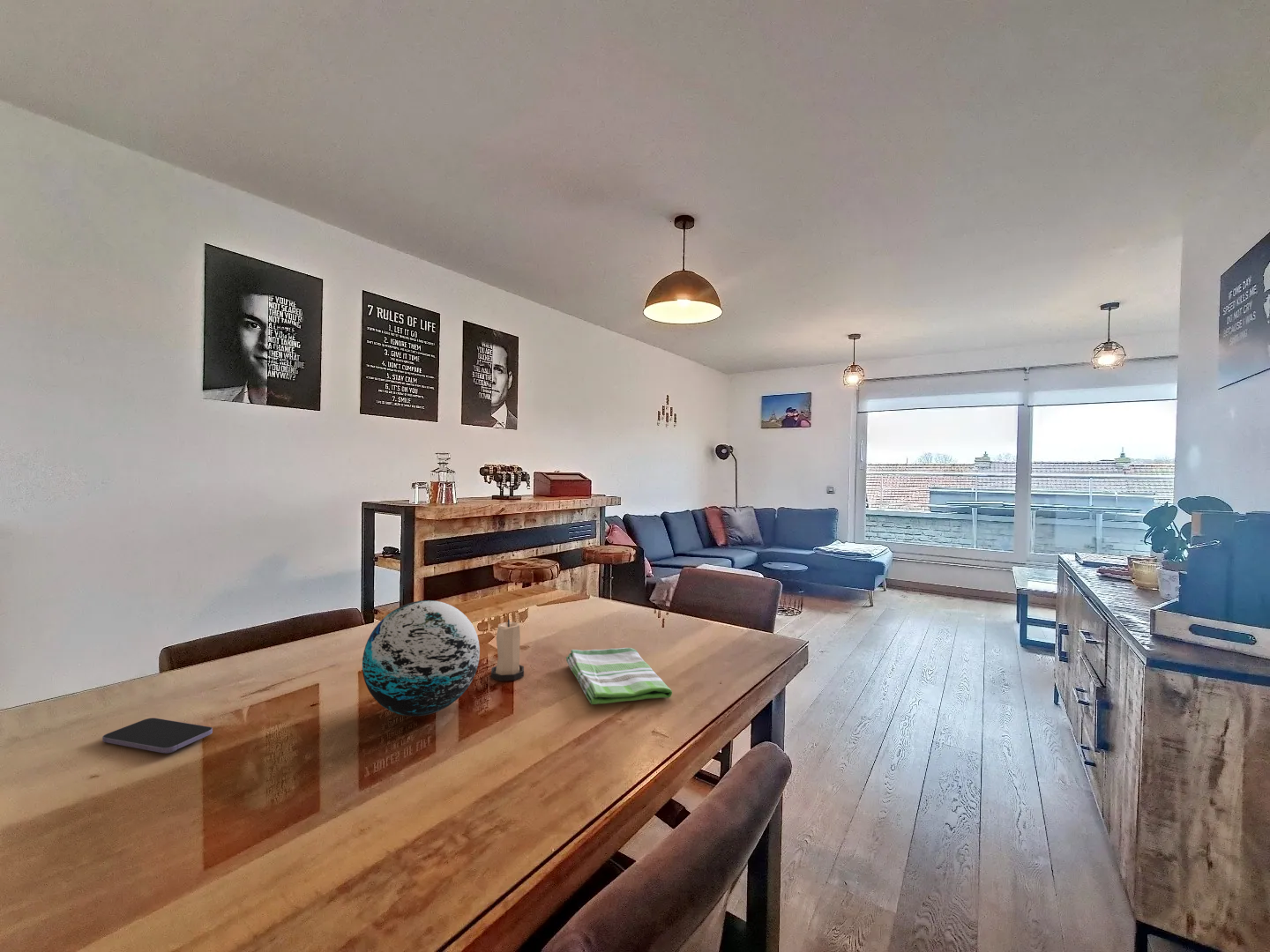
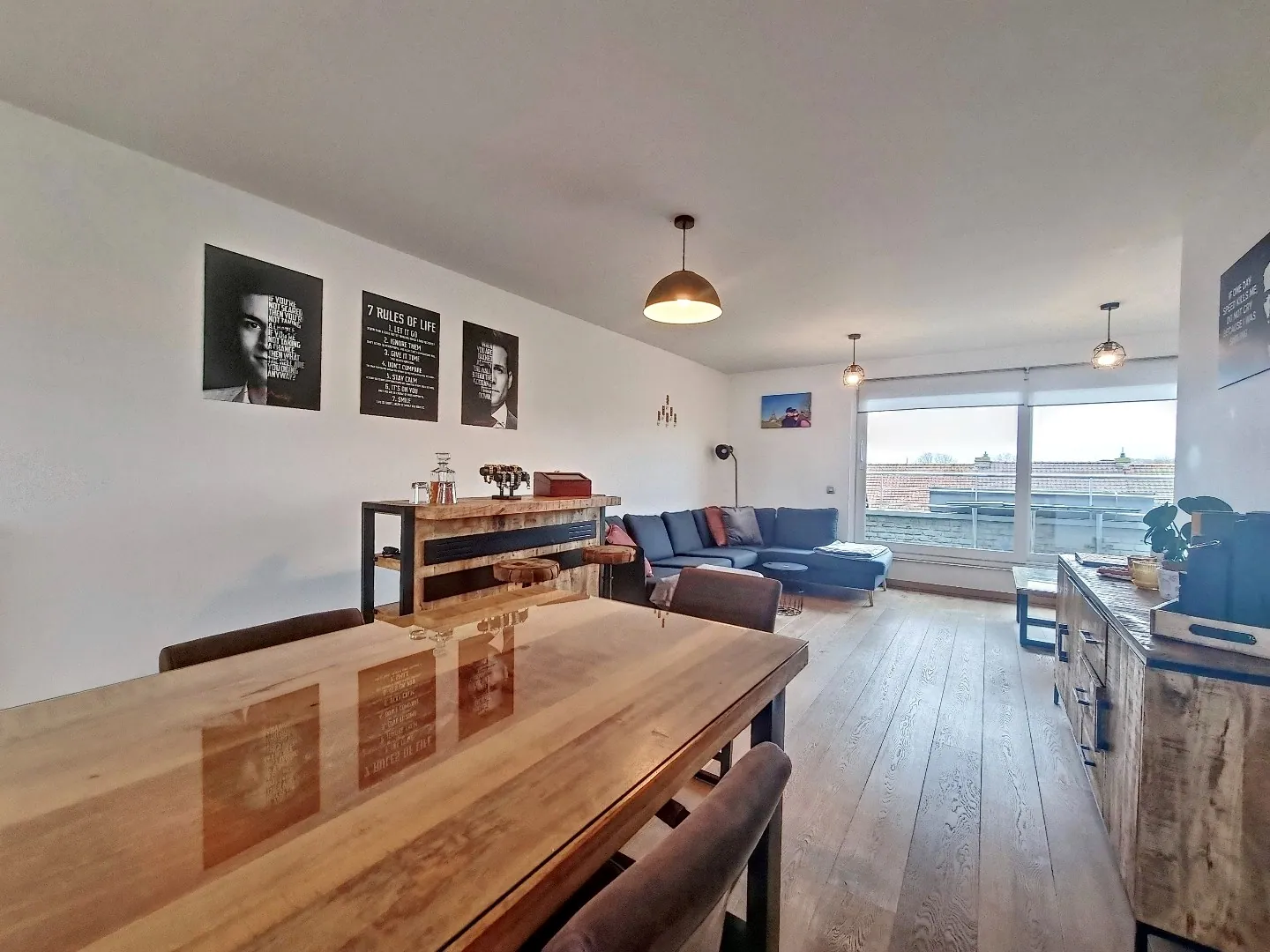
- candle [490,619,525,682]
- smartphone [101,718,213,755]
- decorative orb [362,599,481,717]
- dish towel [565,647,673,705]
